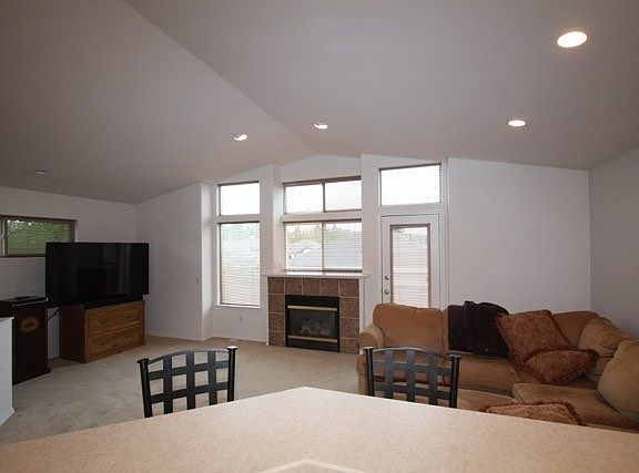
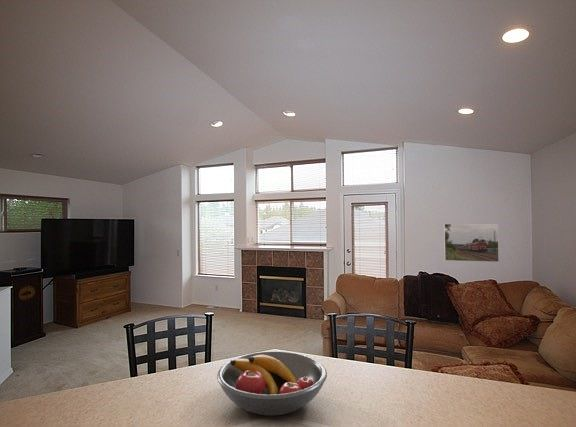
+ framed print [443,223,500,263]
+ fruit bowl [216,350,328,416]
